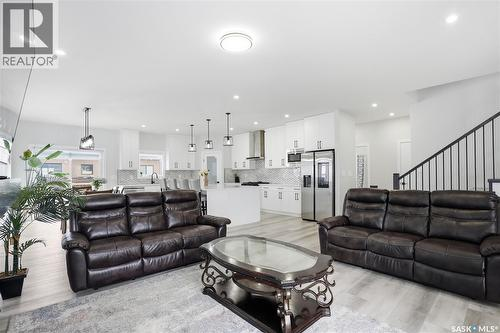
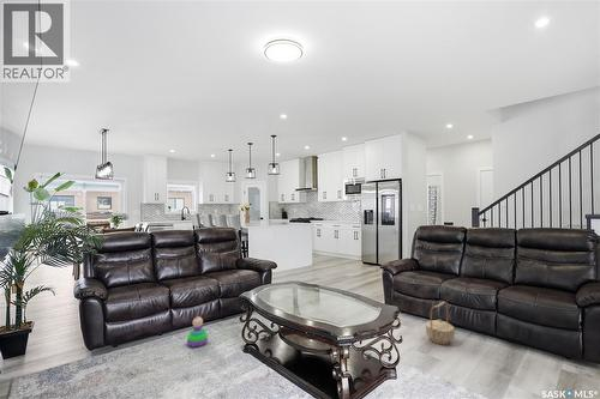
+ stacking toy [186,315,209,347]
+ basket [425,301,456,345]
